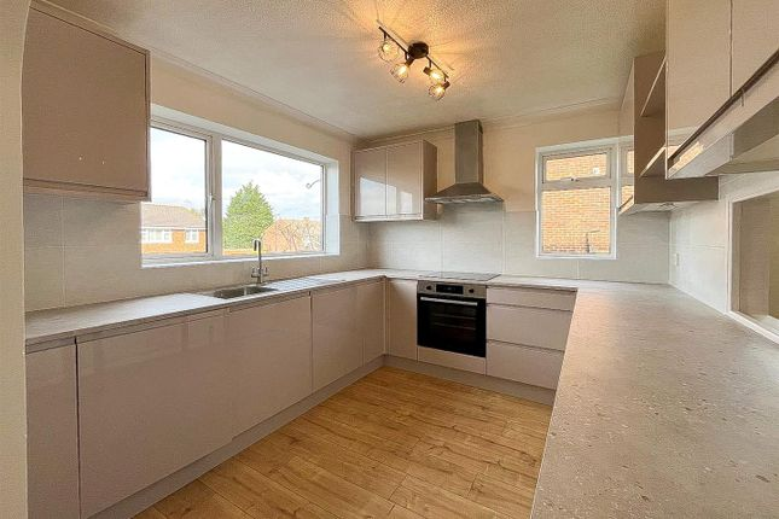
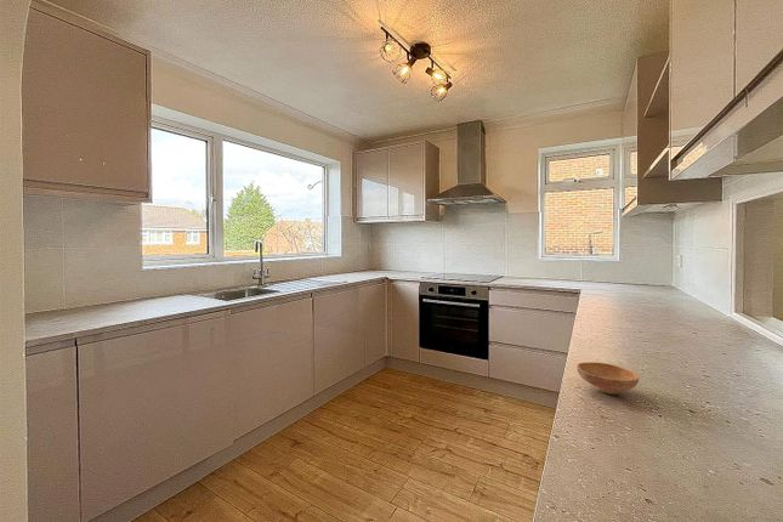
+ bowl [575,361,640,395]
